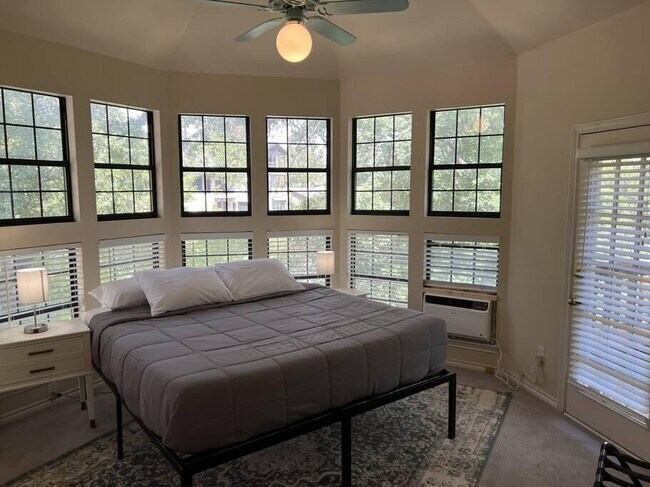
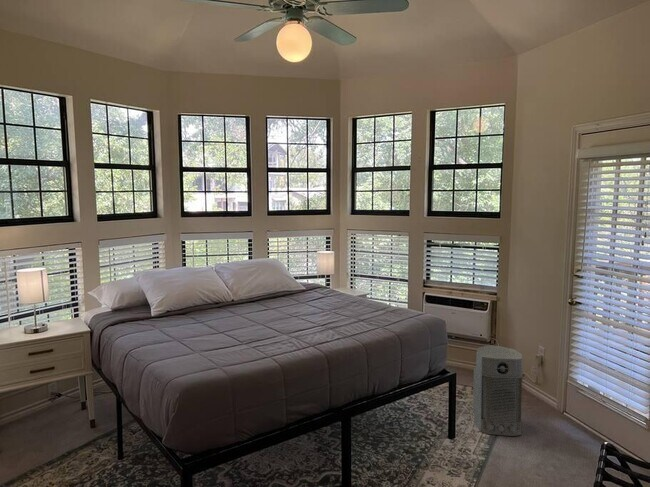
+ air purifier [472,345,523,437]
